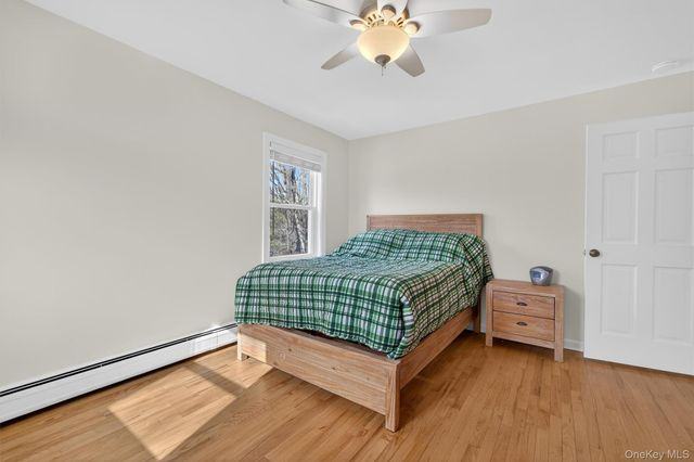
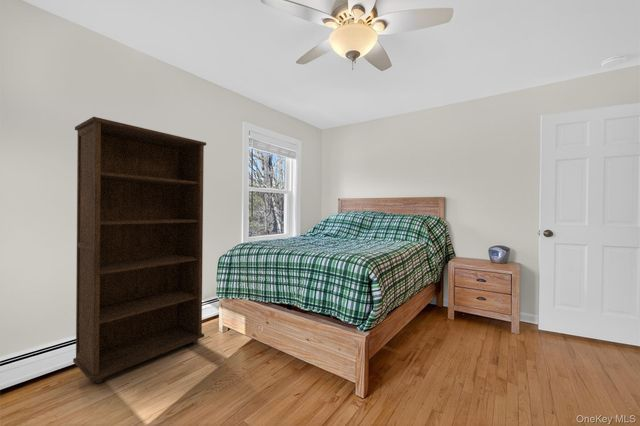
+ bookcase [72,116,207,384]
